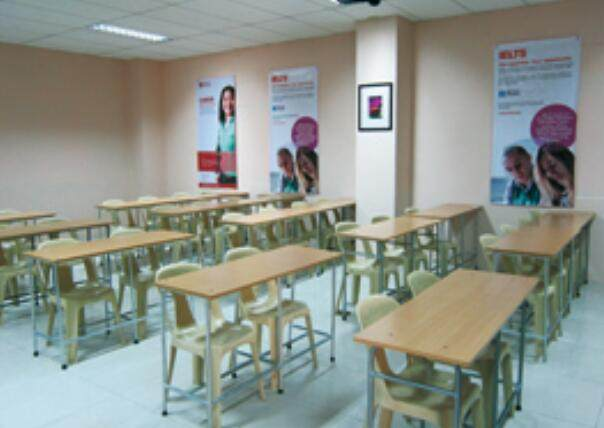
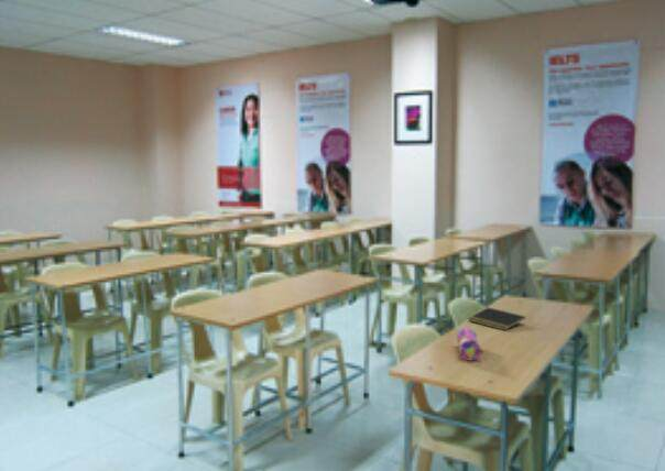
+ pencil case [456,327,484,361]
+ notepad [468,306,526,331]
